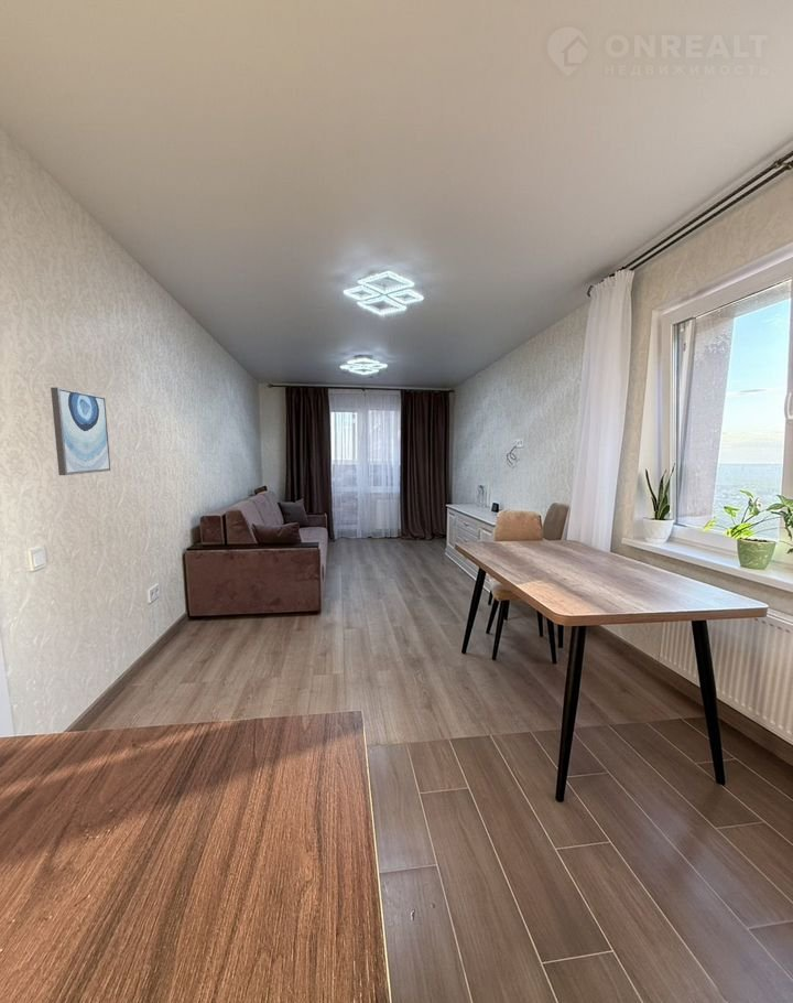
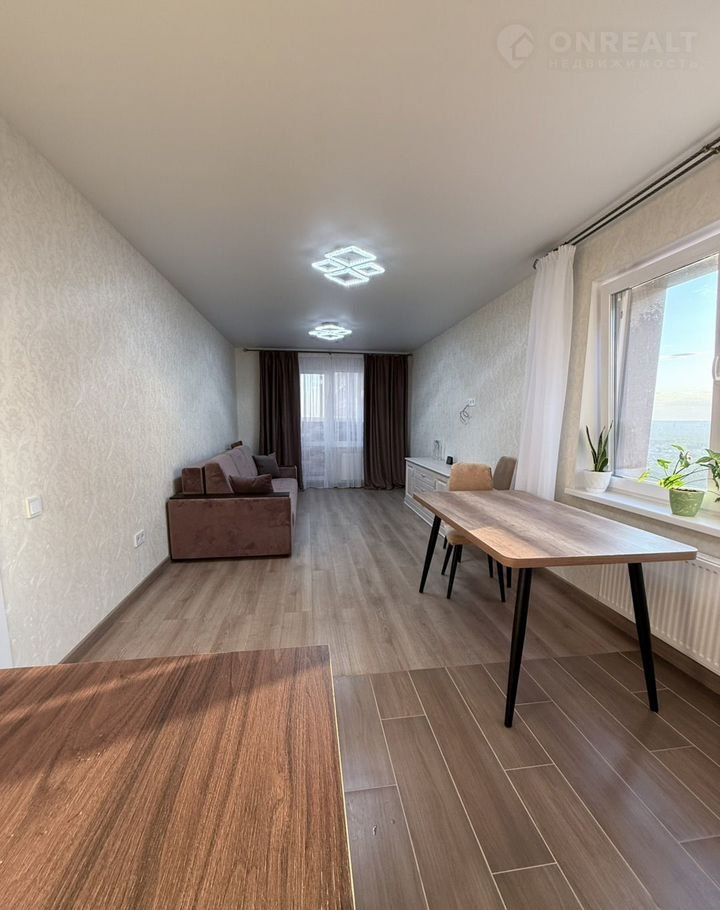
- wall art [50,387,111,476]
